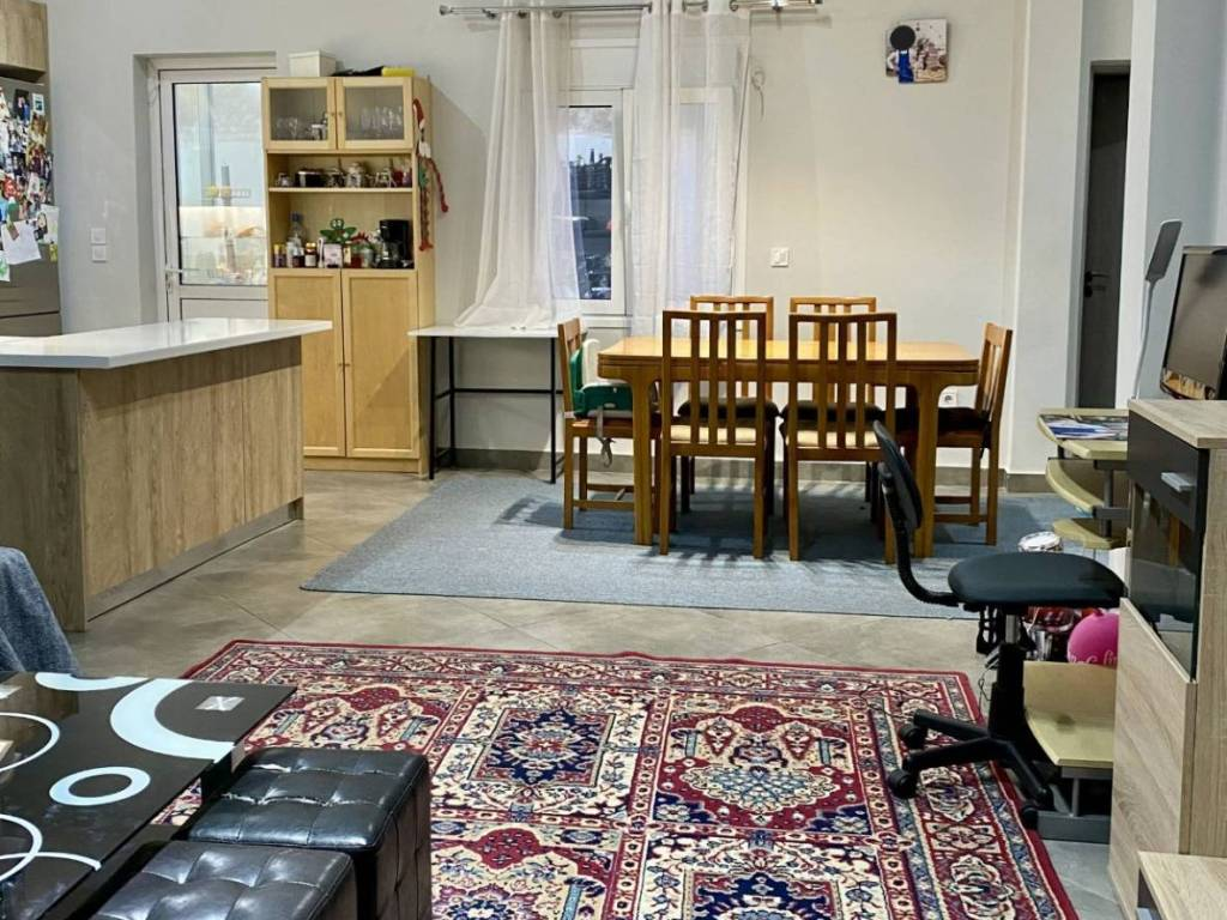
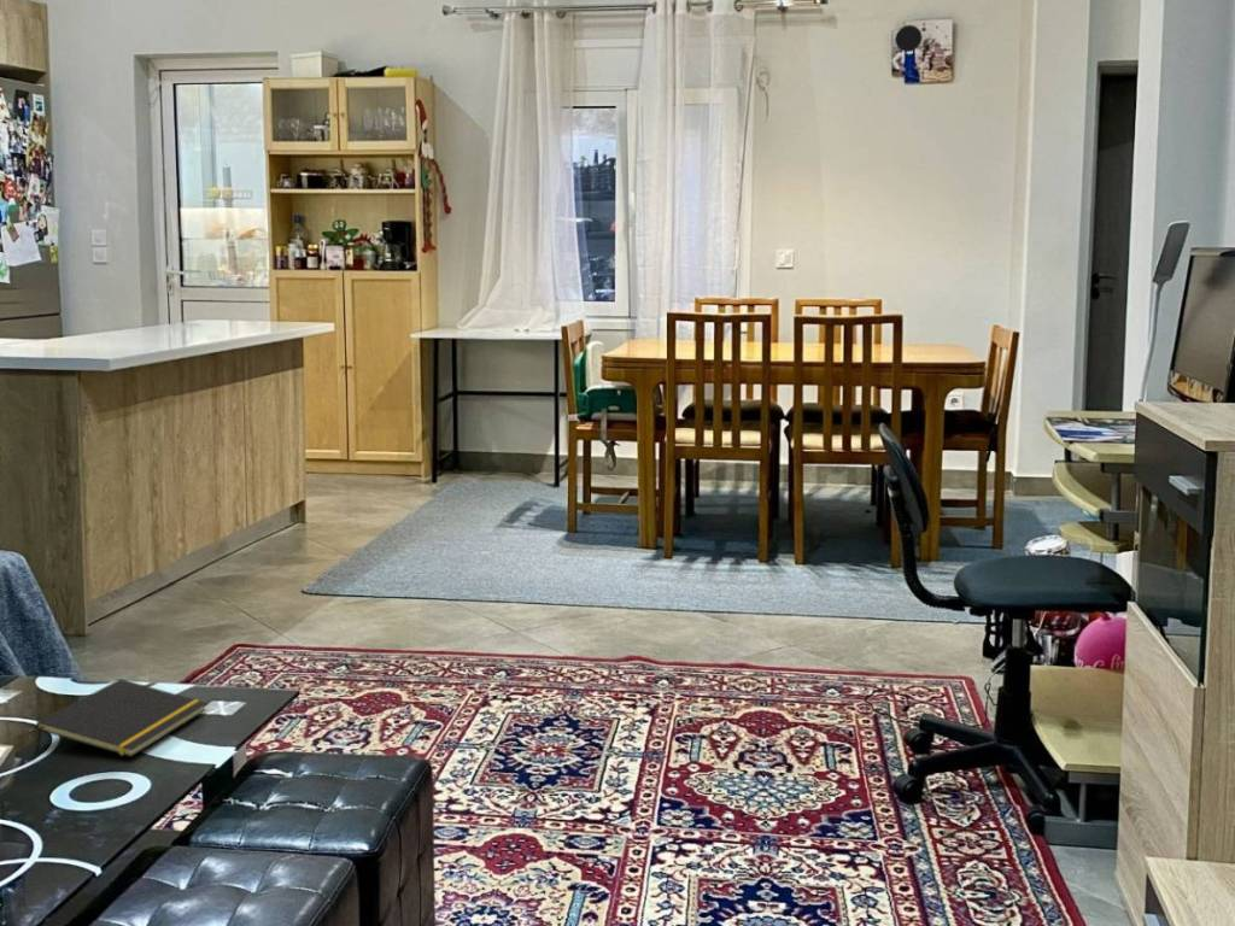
+ notepad [35,678,209,758]
